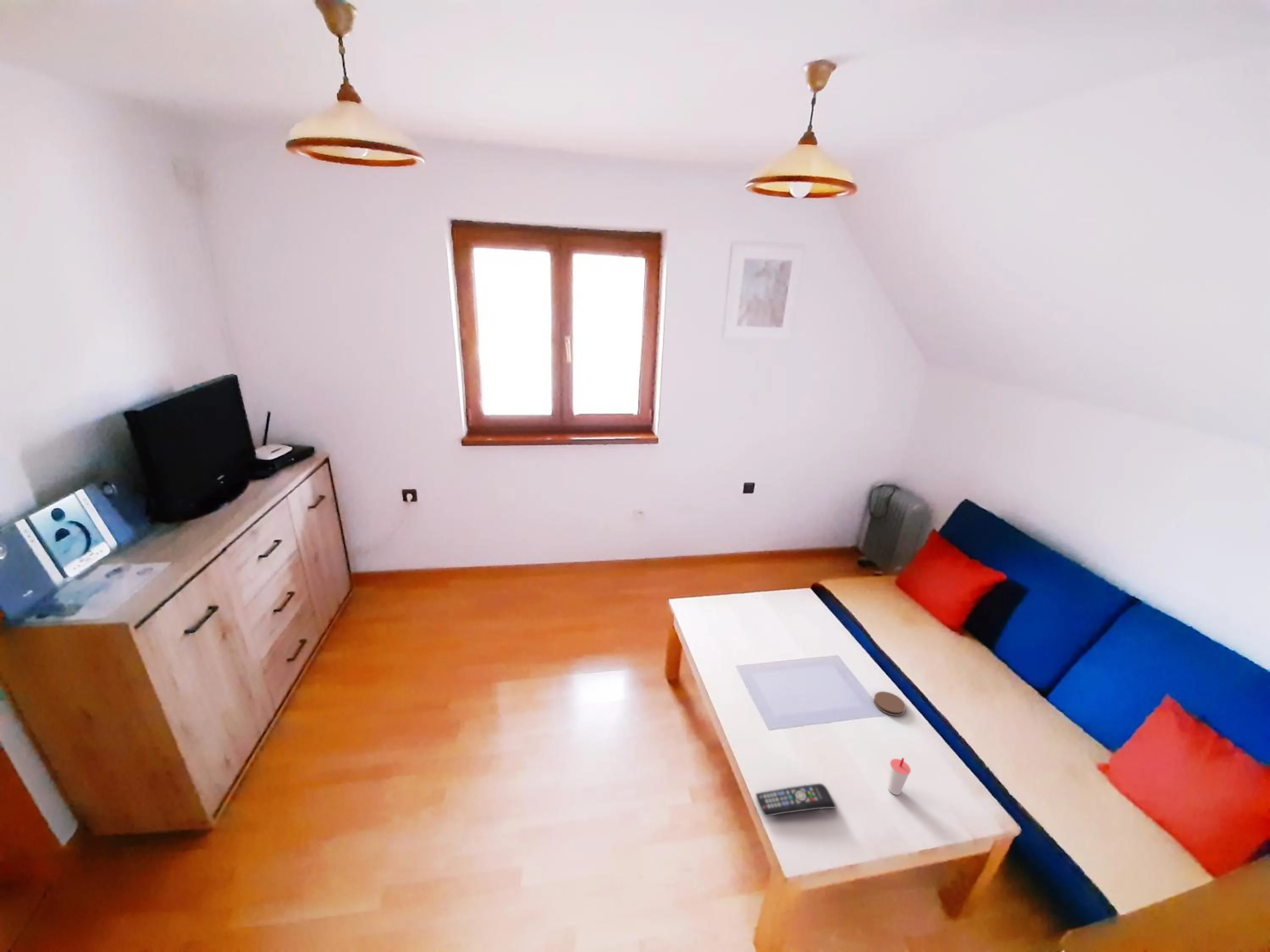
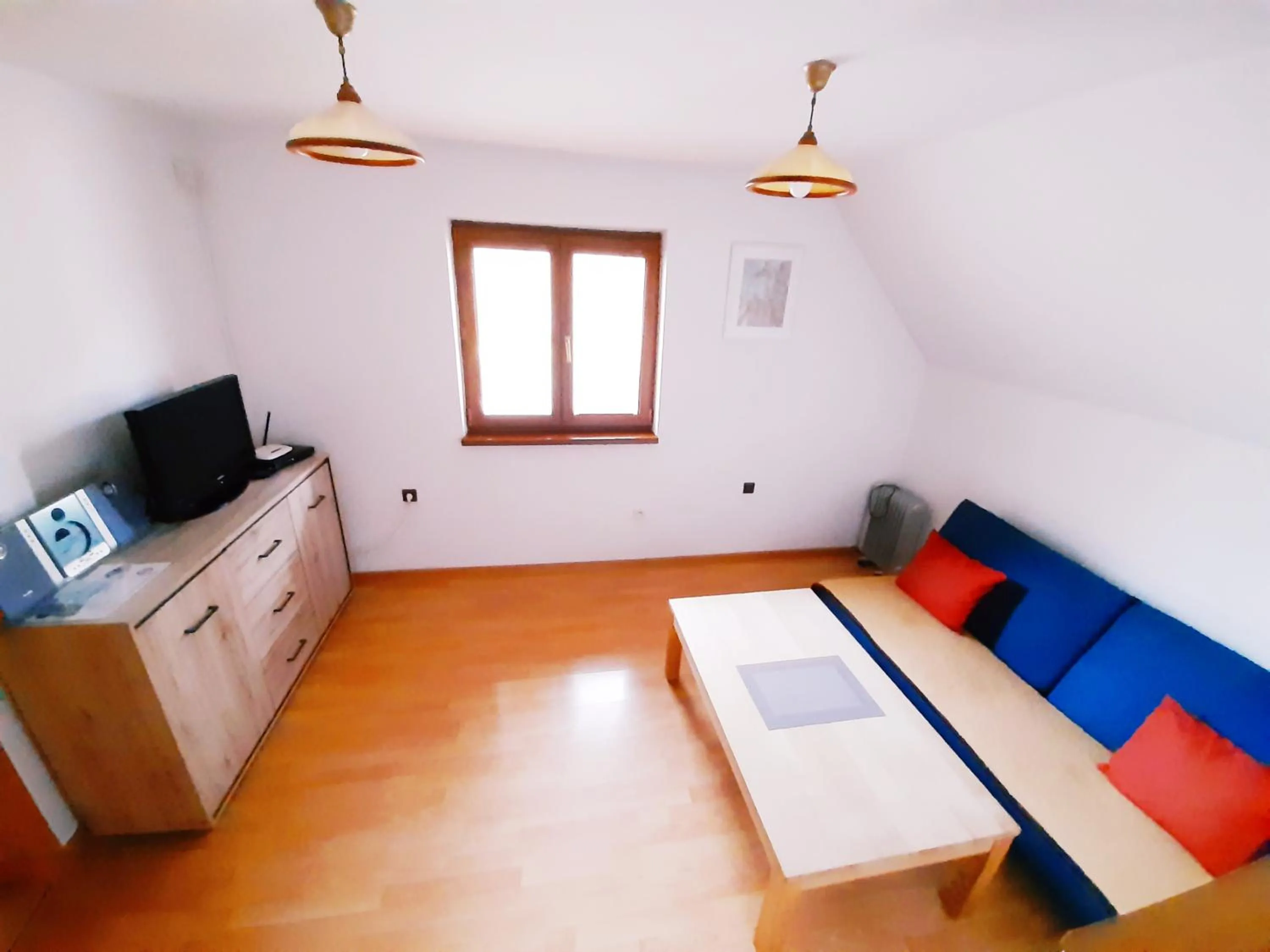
- cup [887,757,911,795]
- remote control [755,783,837,817]
- coaster [873,691,906,716]
